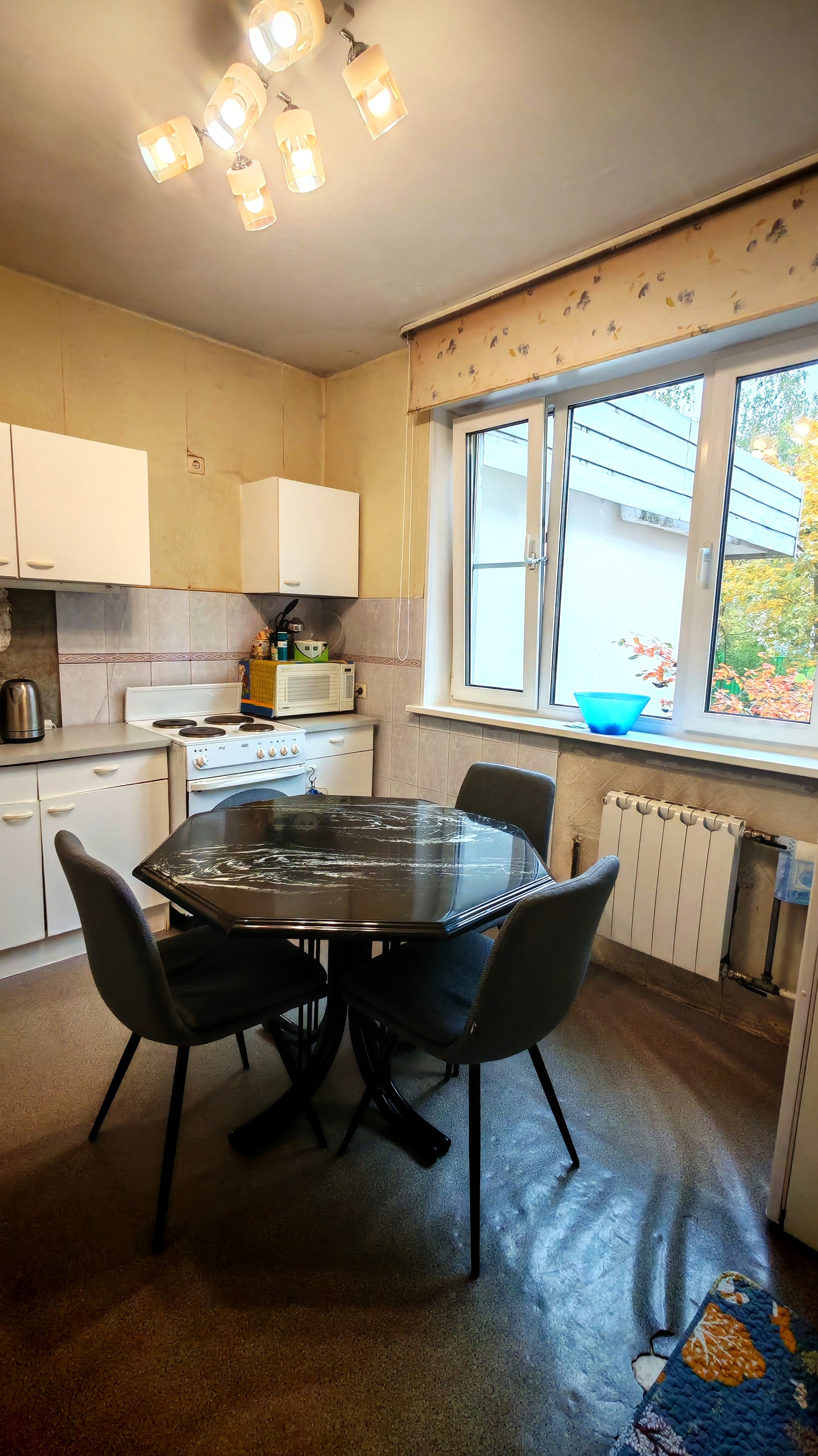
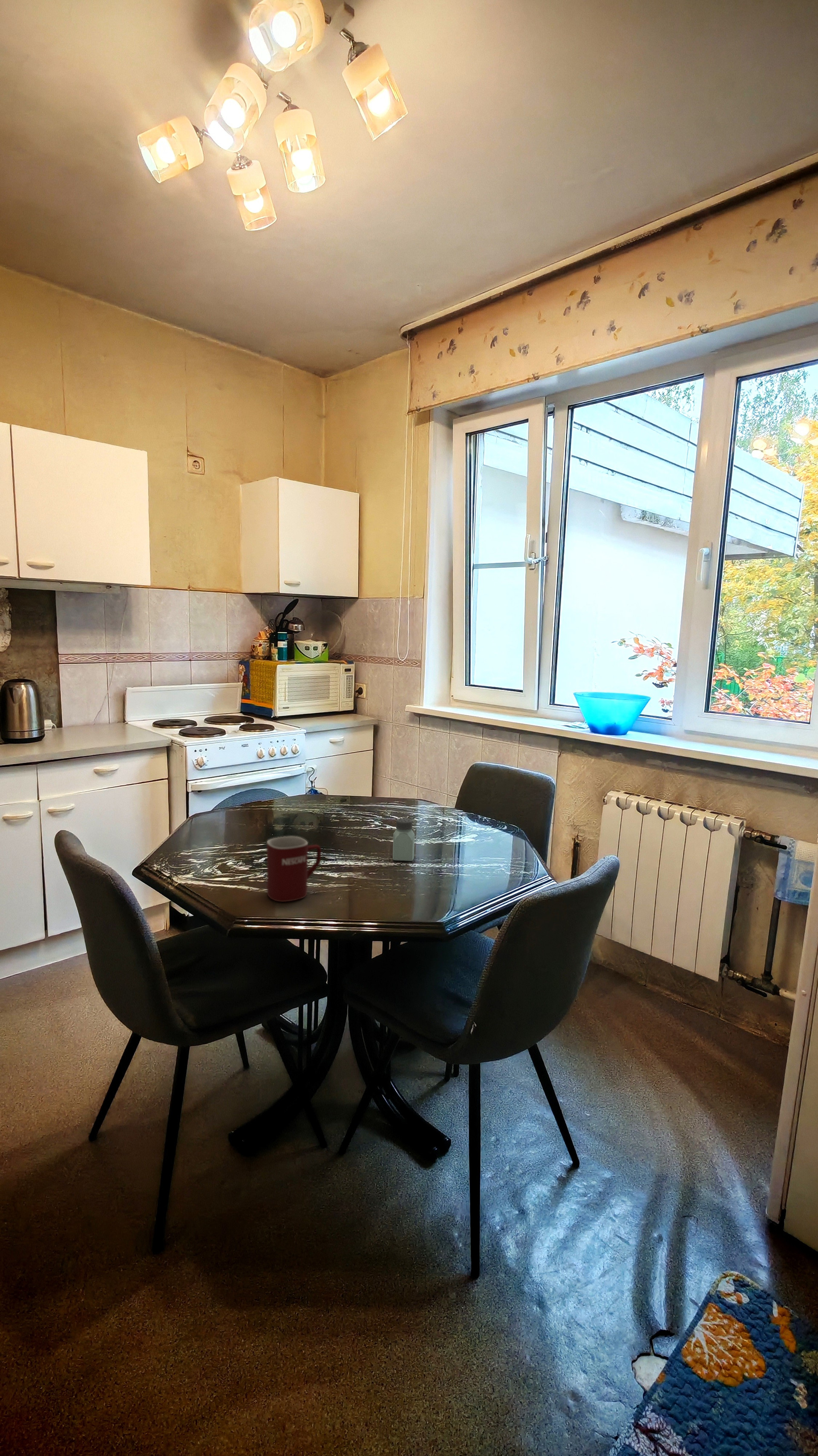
+ saltshaker [392,818,415,861]
+ mug [266,836,322,902]
